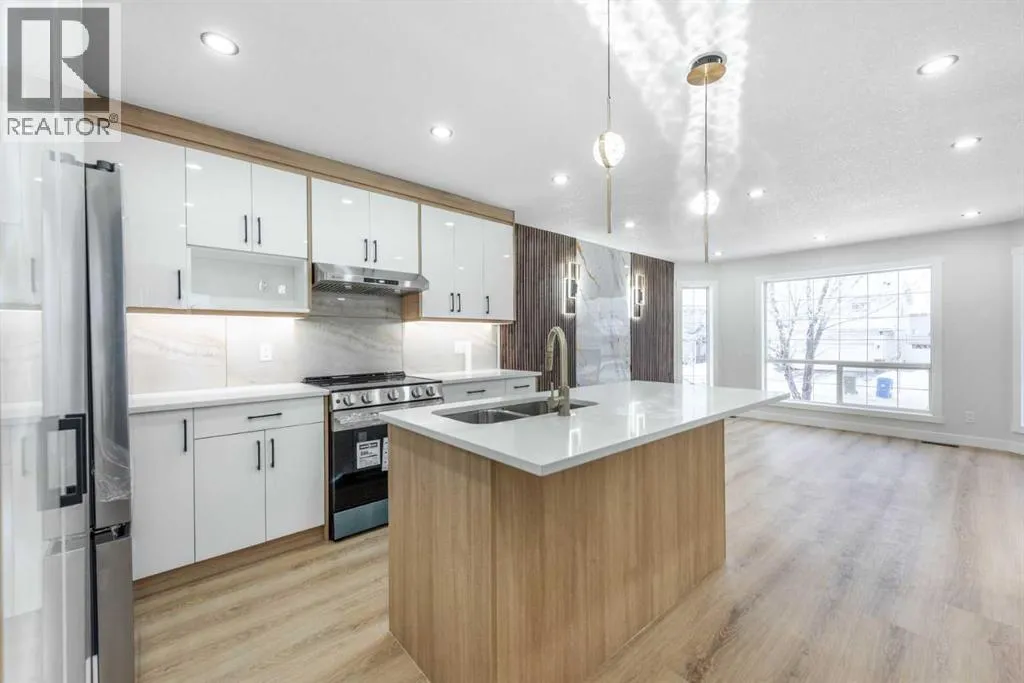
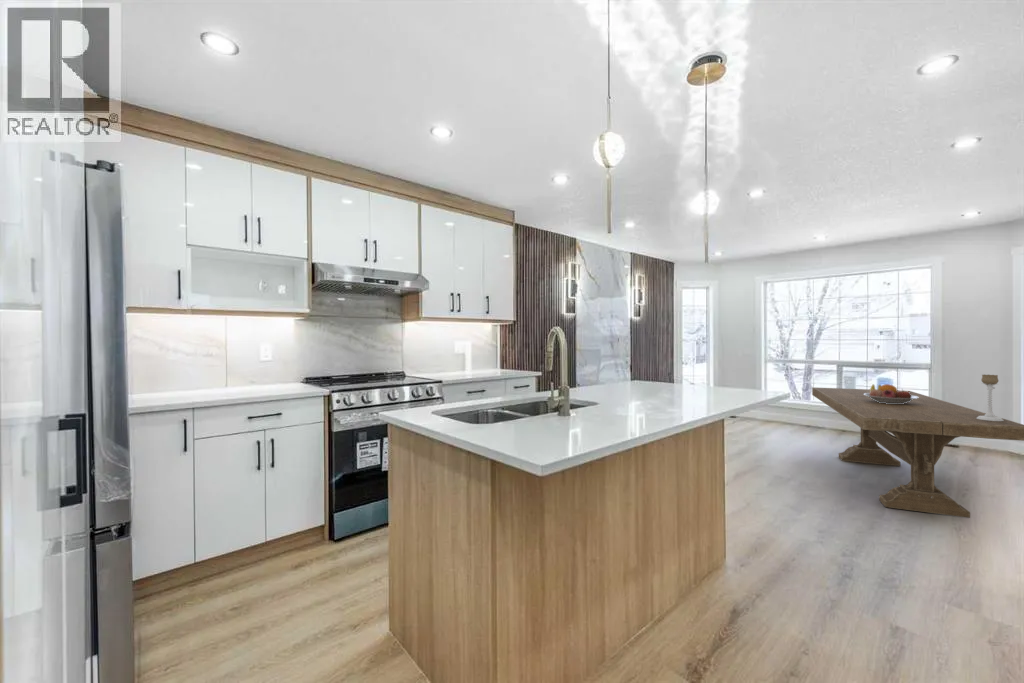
+ dining table [811,386,1024,519]
+ candle holder [977,374,1004,421]
+ fruit bowl [864,383,919,404]
